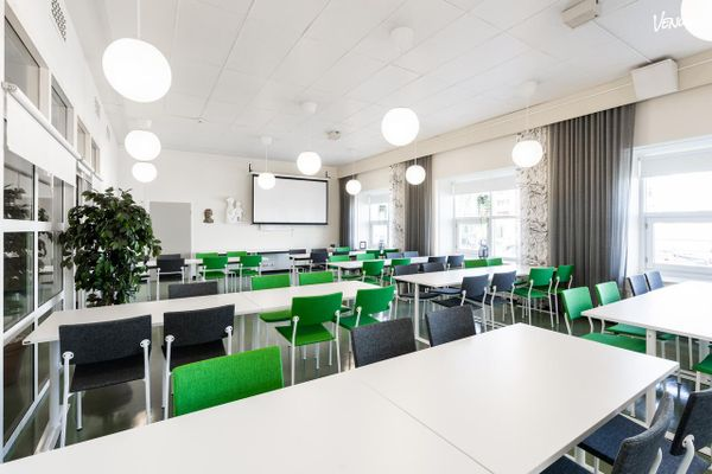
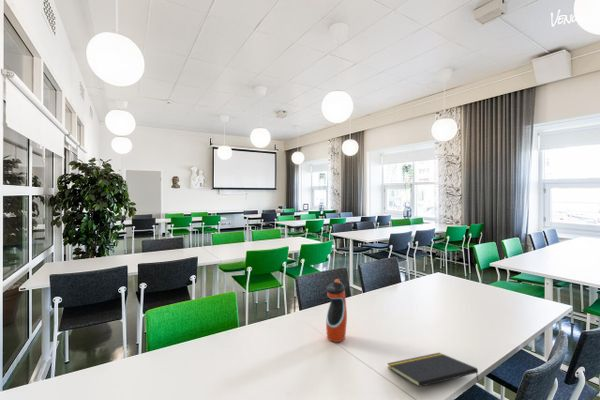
+ water bottle [325,278,348,343]
+ notepad [386,352,480,388]
